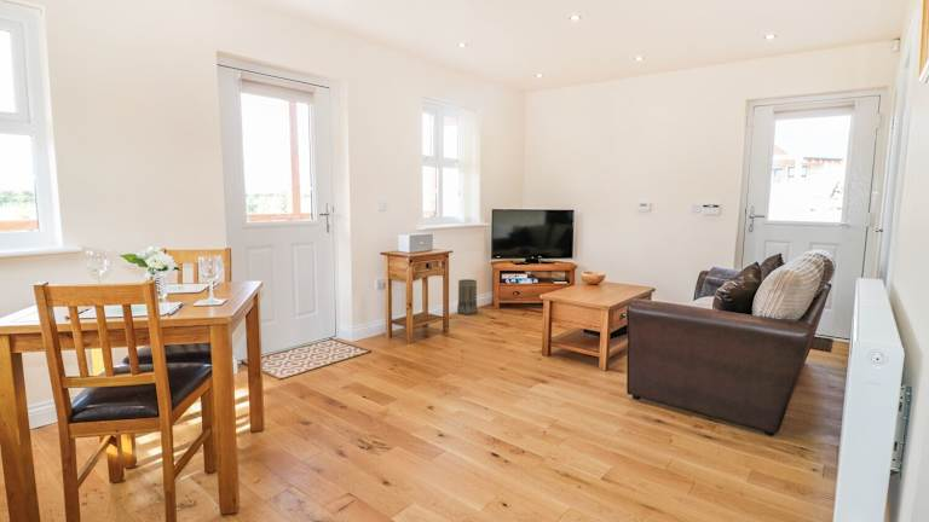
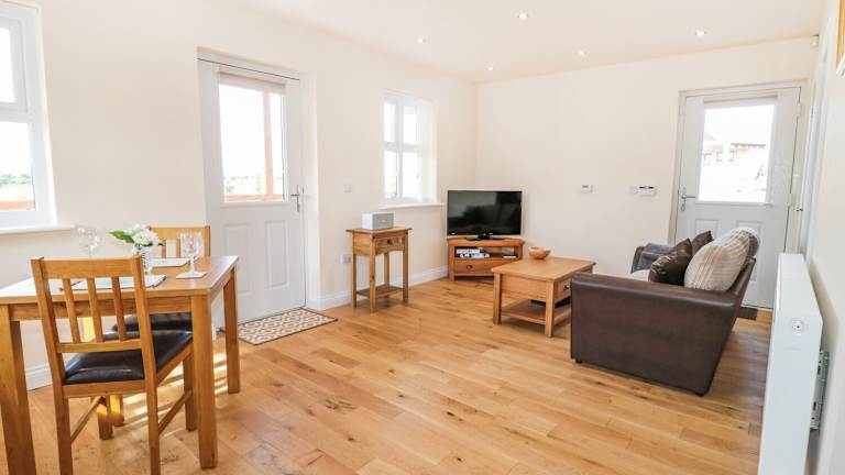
- basket [456,278,479,315]
